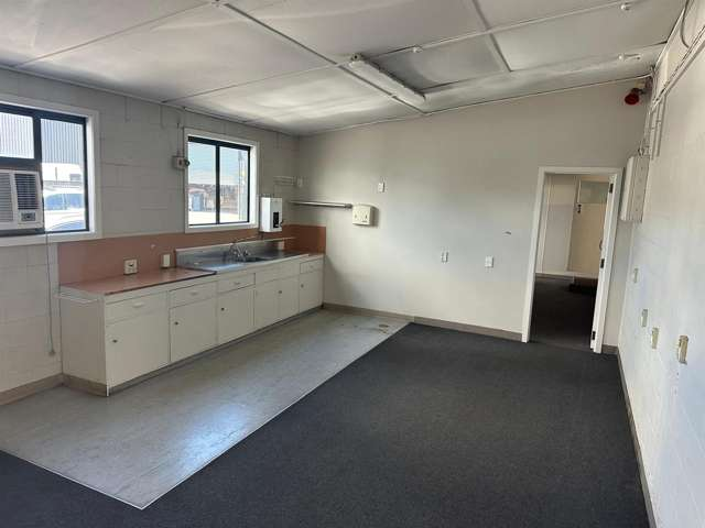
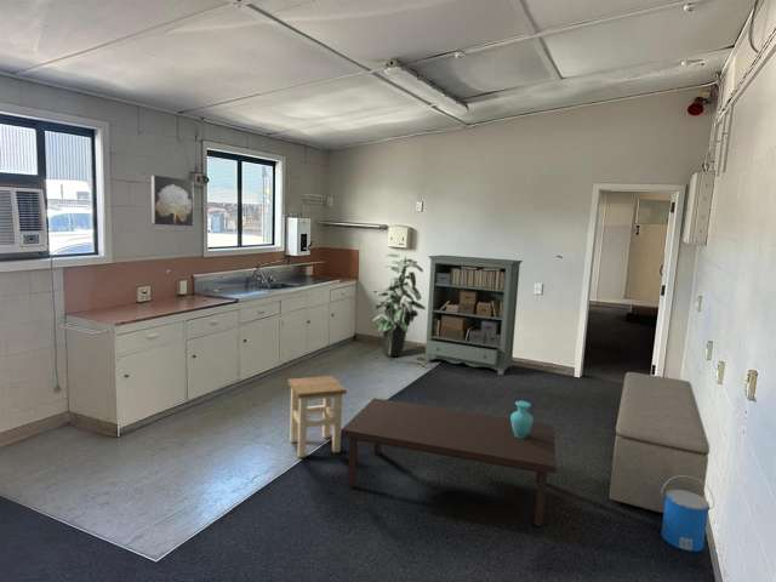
+ wall art [150,175,194,227]
+ stool [287,375,348,458]
+ bench [609,371,711,514]
+ bookshelf [424,255,524,376]
+ coffee table [341,396,558,527]
+ bucket [660,475,715,553]
+ indoor plant [371,252,427,358]
